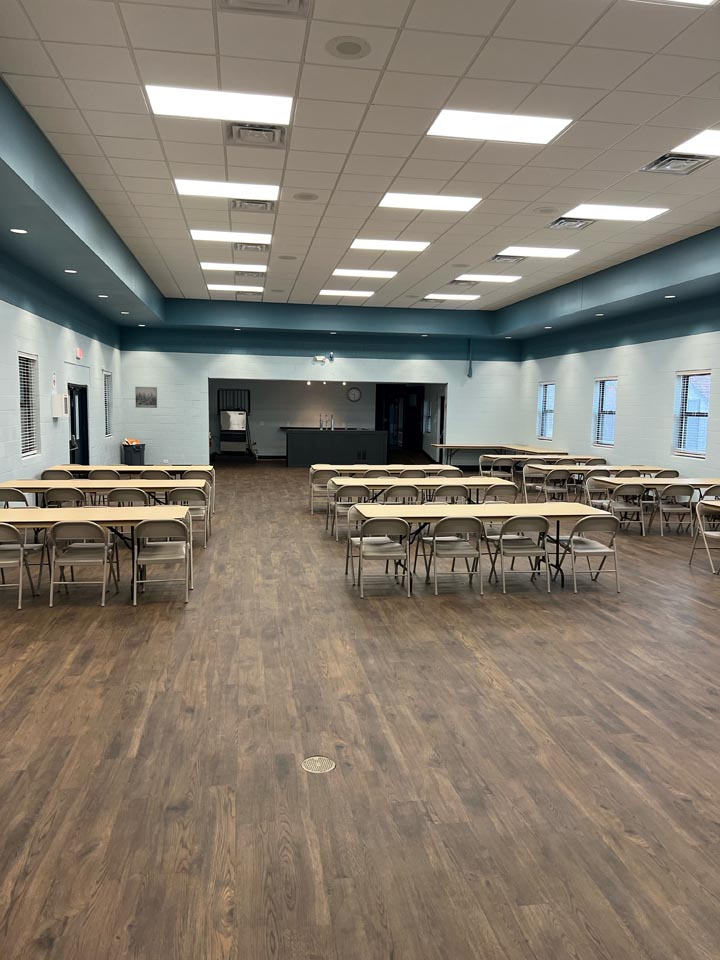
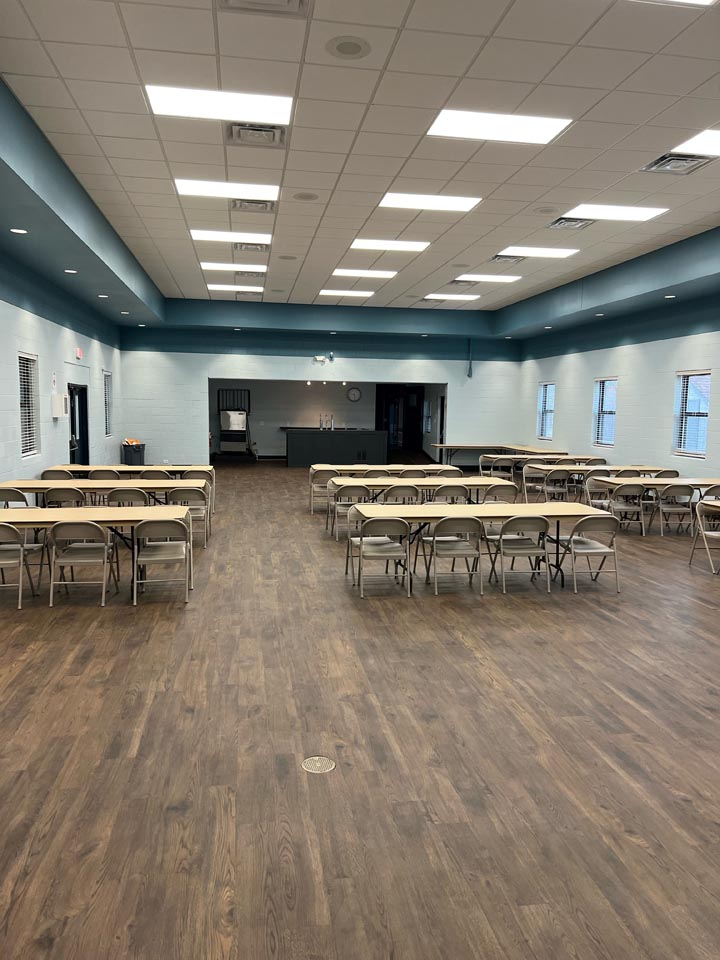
- wall art [134,386,158,409]
